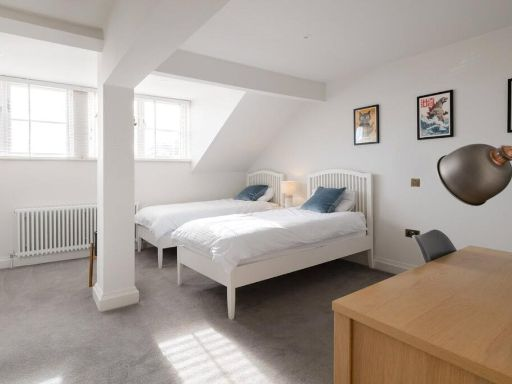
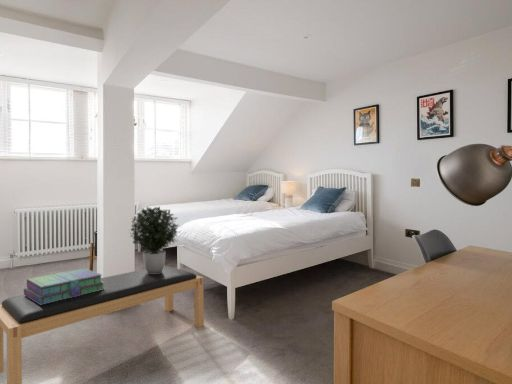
+ bench [0,265,205,384]
+ potted plant [129,206,179,274]
+ stack of books [23,268,105,305]
